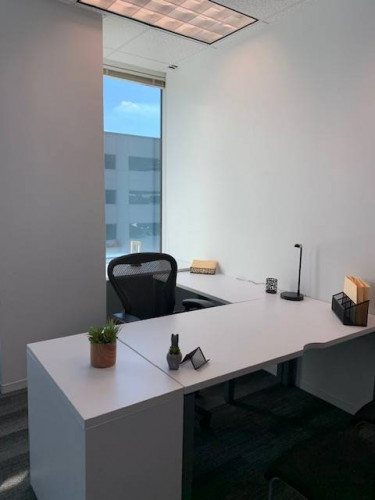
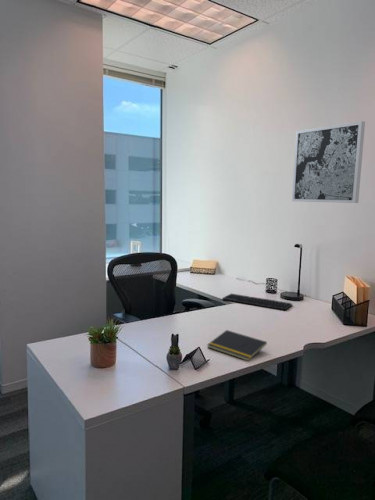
+ keyboard [221,293,293,311]
+ notepad [206,329,268,362]
+ wall art [291,120,366,204]
